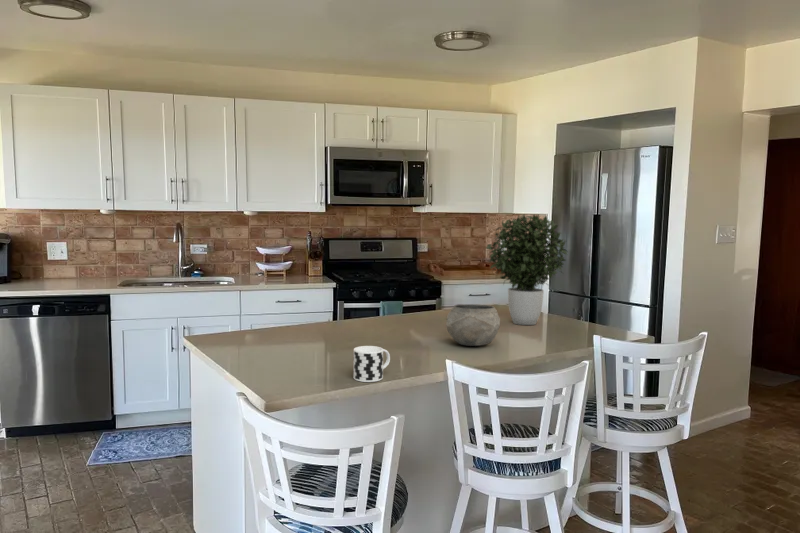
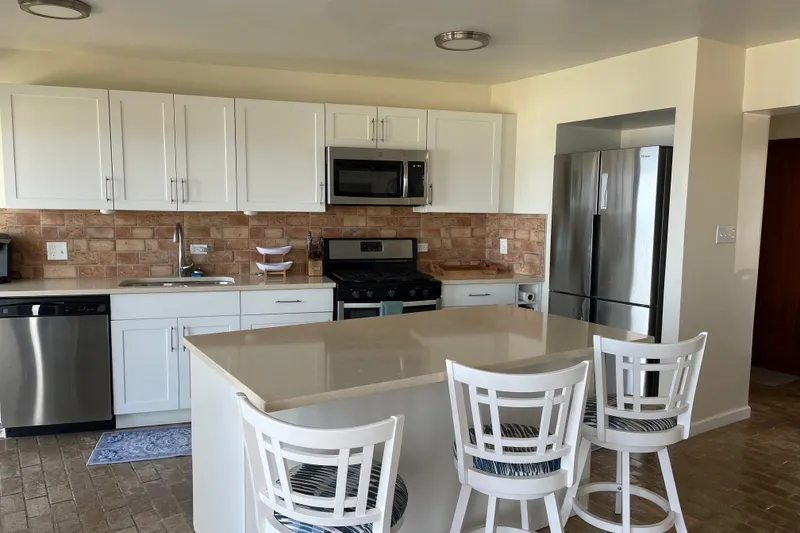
- cup [352,345,391,383]
- potted plant [485,213,568,326]
- bowl [445,303,501,347]
